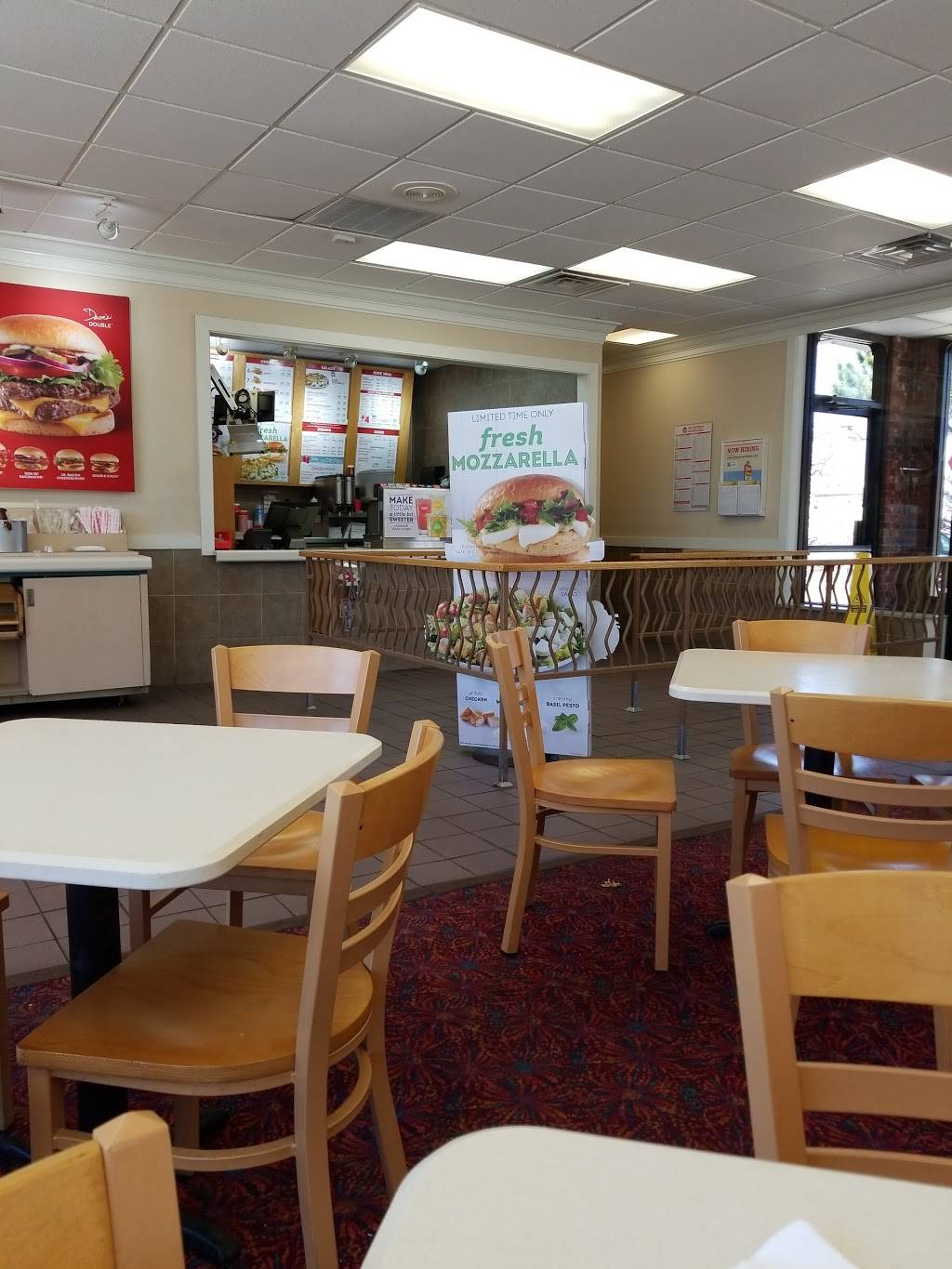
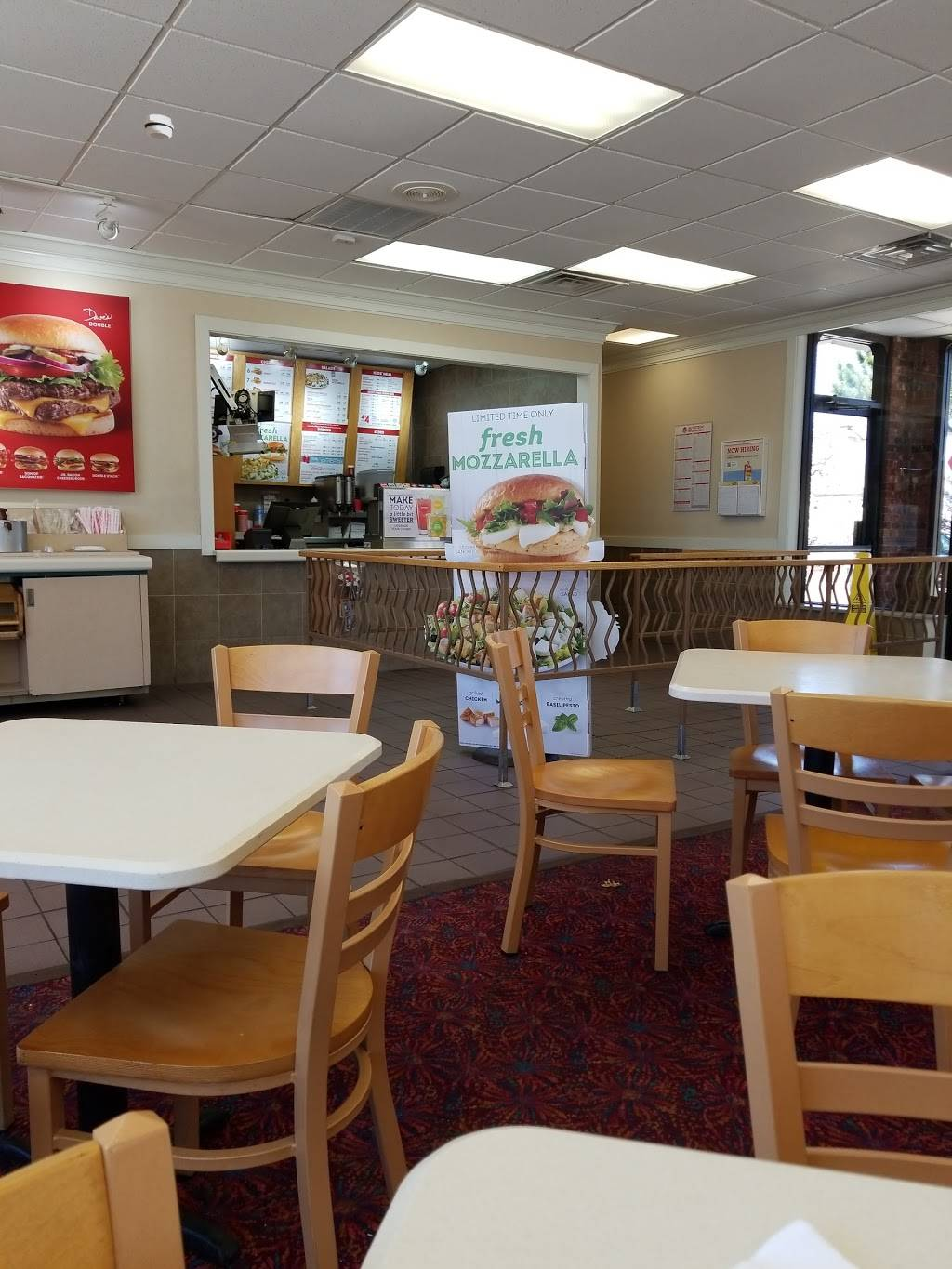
+ smoke detector [143,113,175,141]
